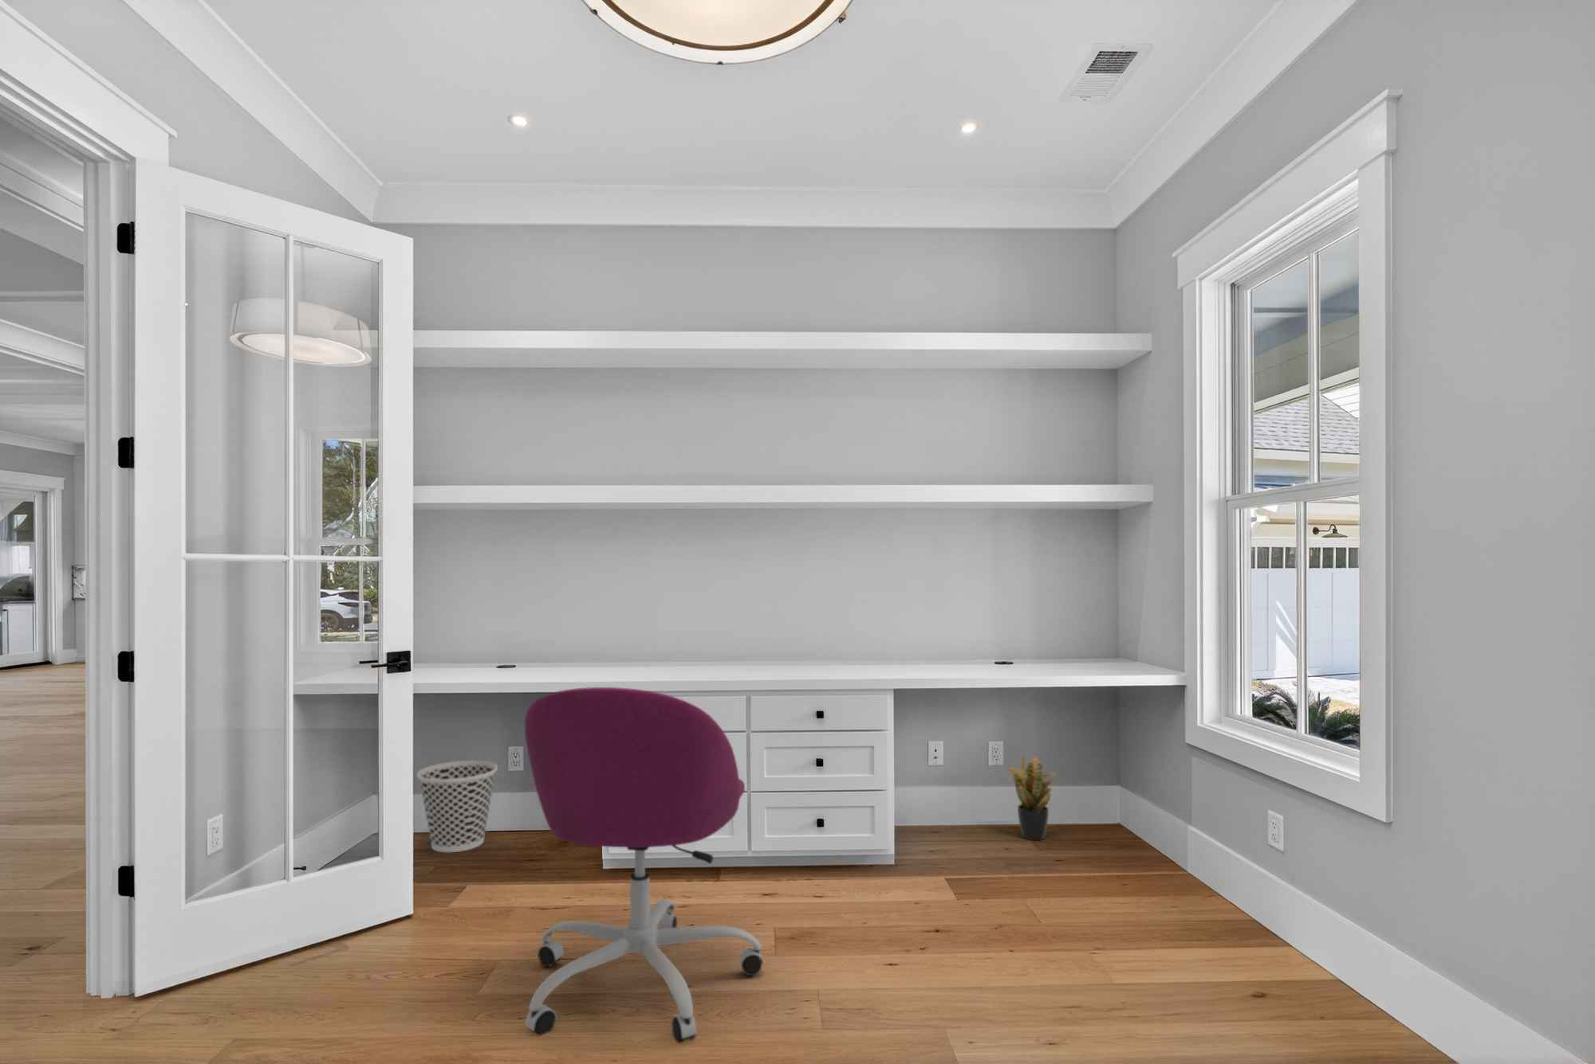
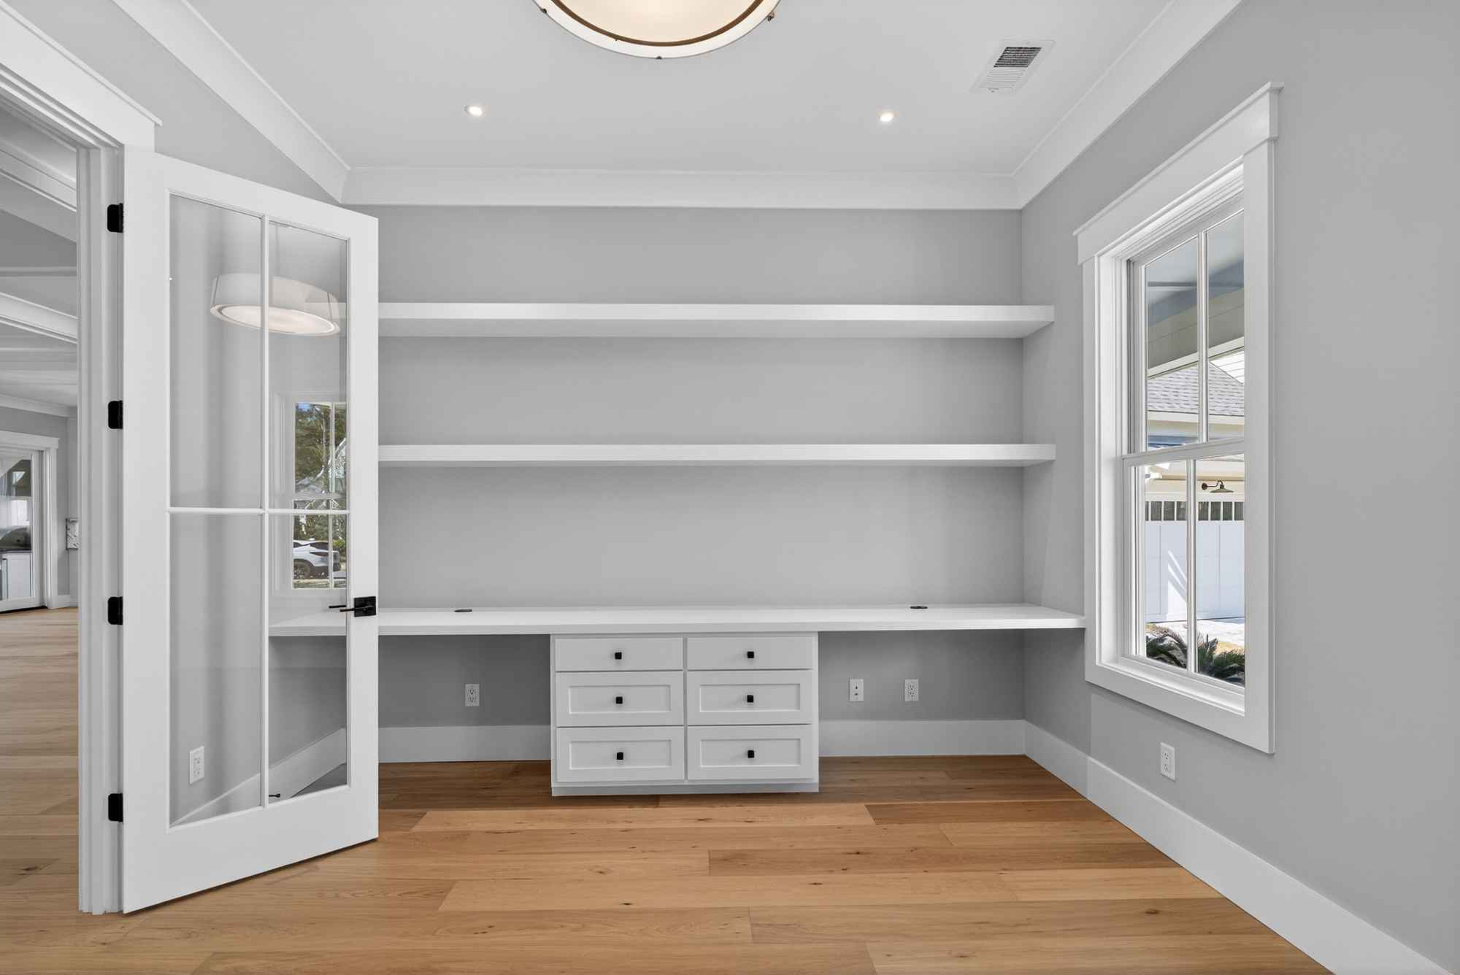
- office chair [524,686,764,1044]
- wastebasket [416,760,498,853]
- potted plant [1008,754,1058,841]
